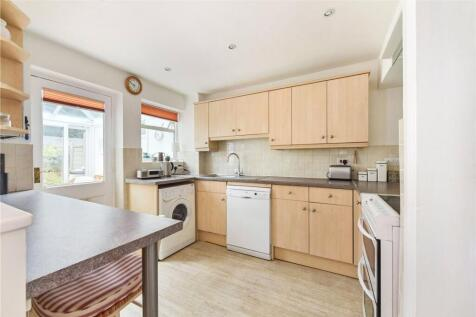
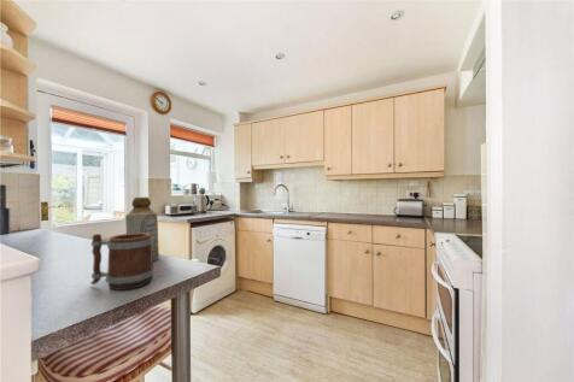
+ bottle [124,196,160,261]
+ mug [90,233,156,292]
